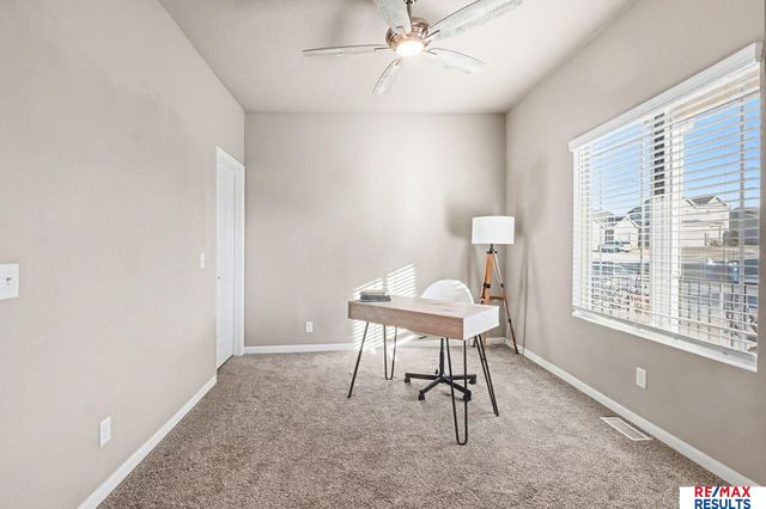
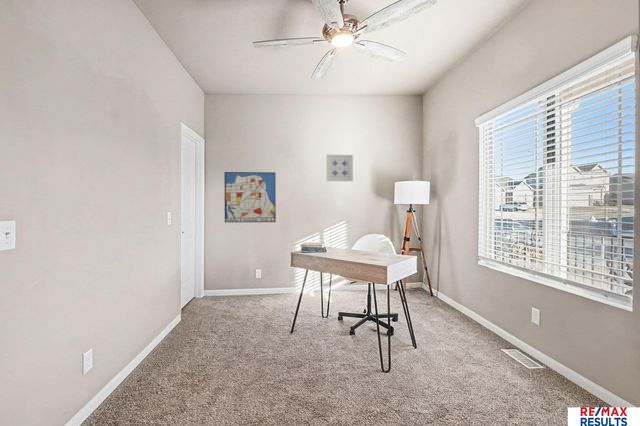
+ wall art [326,154,354,182]
+ wall art [223,171,277,223]
